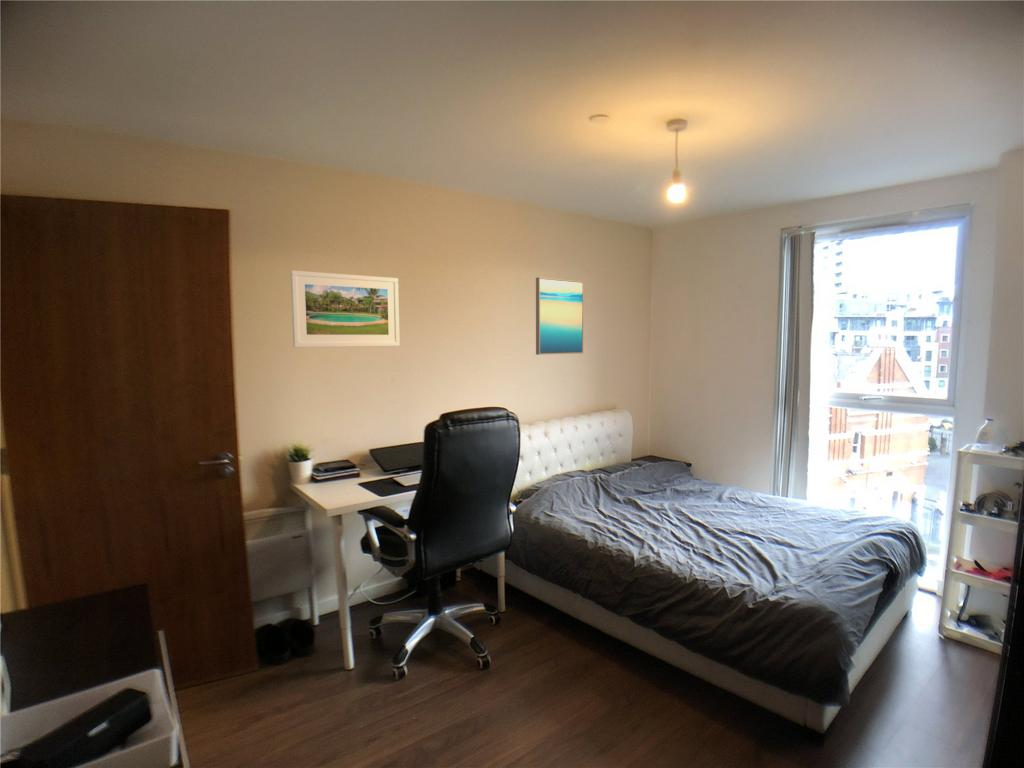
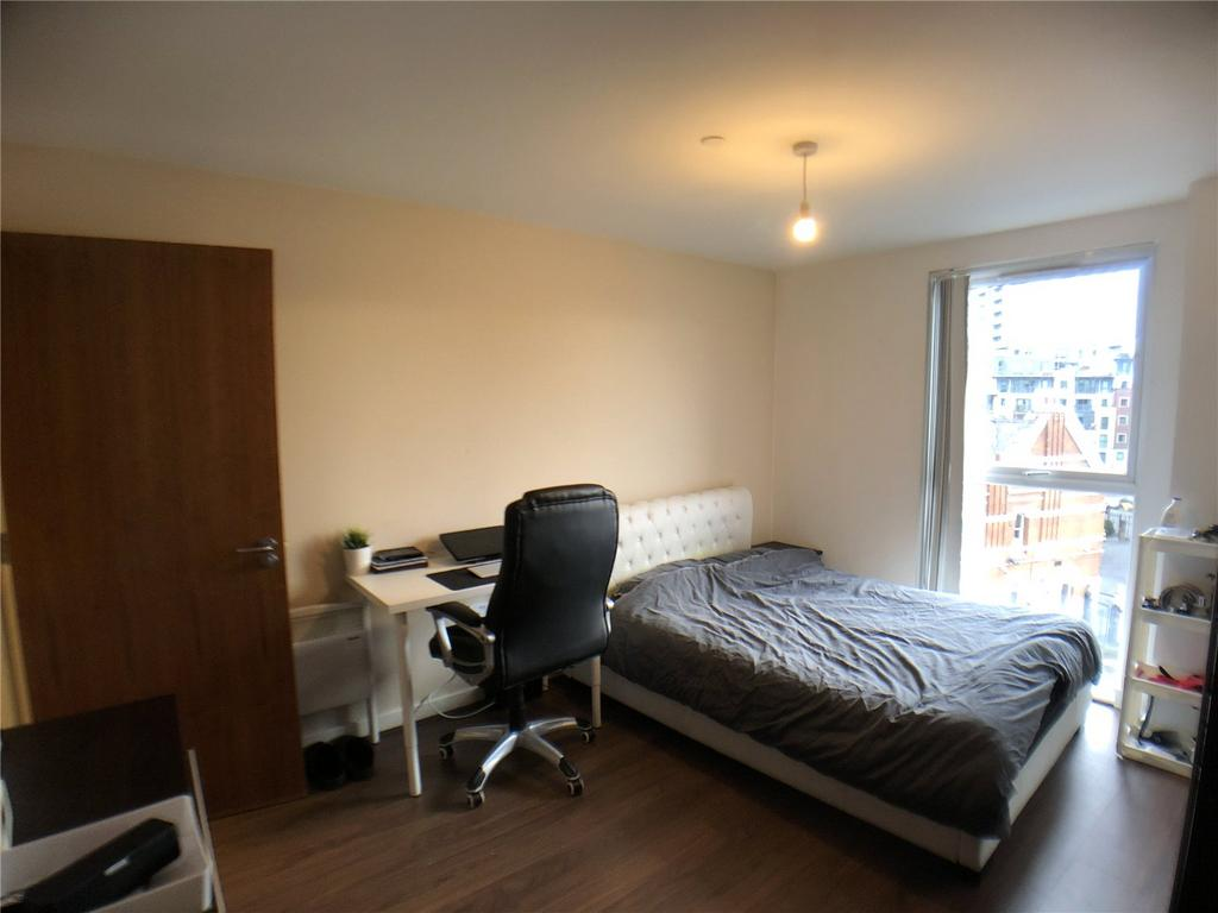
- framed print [289,269,401,348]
- wall art [535,276,585,356]
